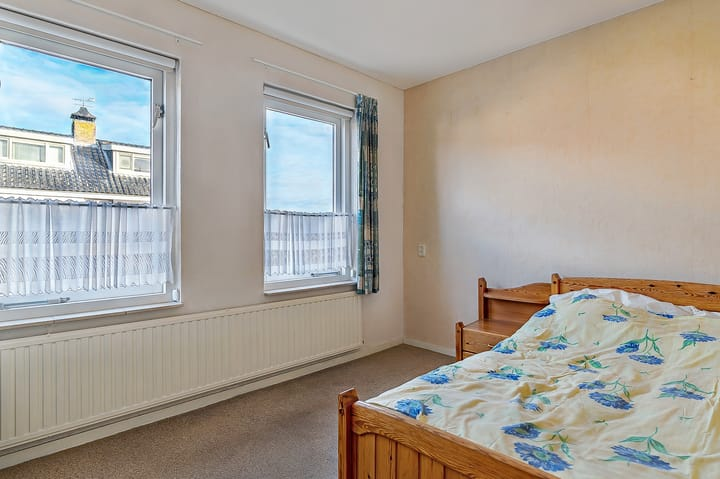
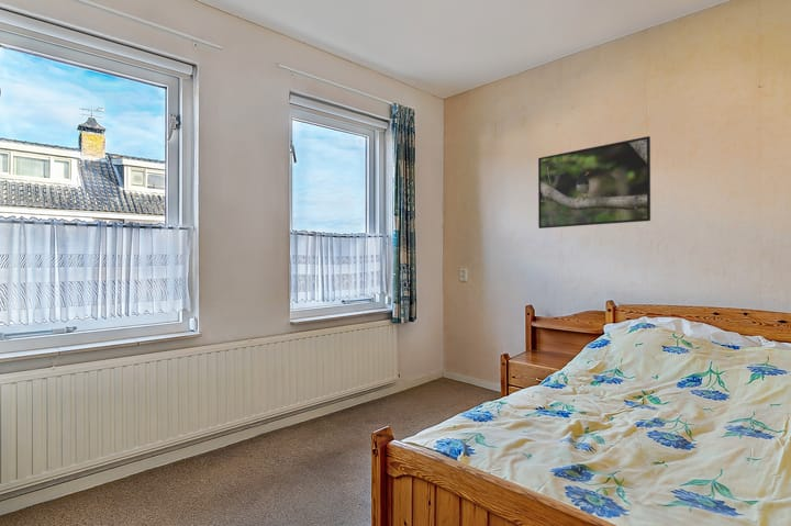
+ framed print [537,135,651,230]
